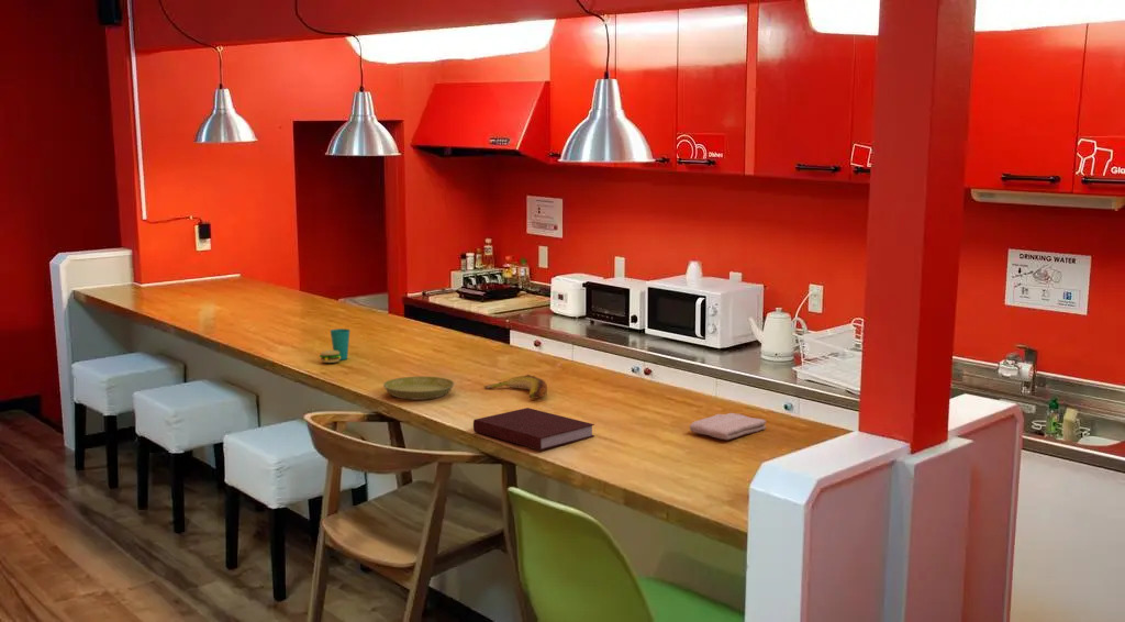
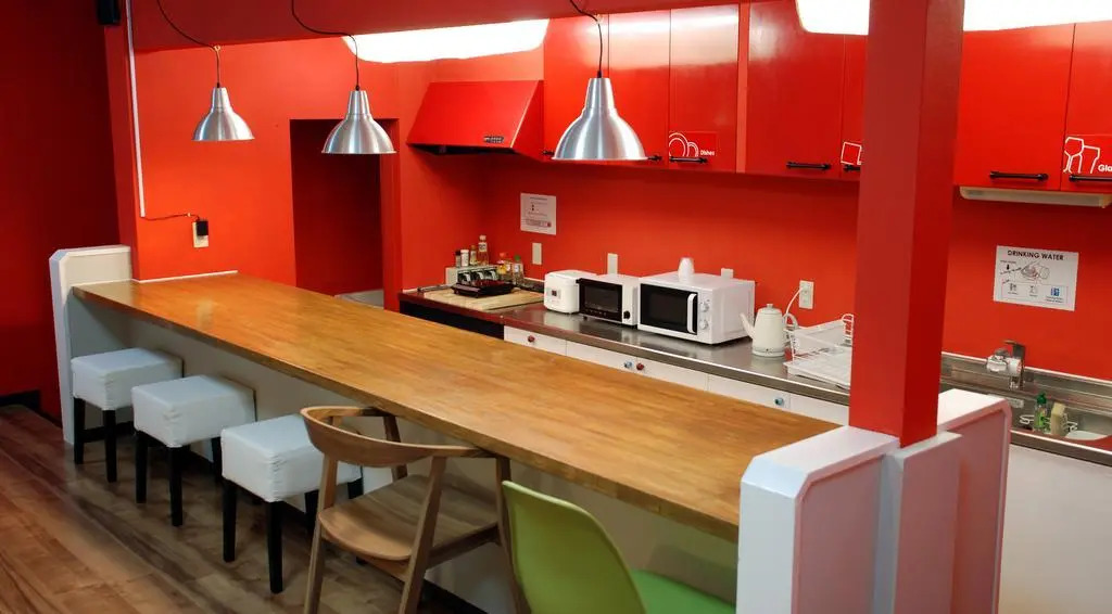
- banana [482,374,548,400]
- saucer [382,376,455,401]
- cup [319,327,352,364]
- notebook [472,407,595,452]
- washcloth [689,412,767,441]
